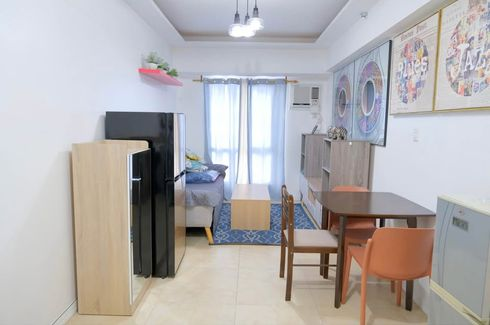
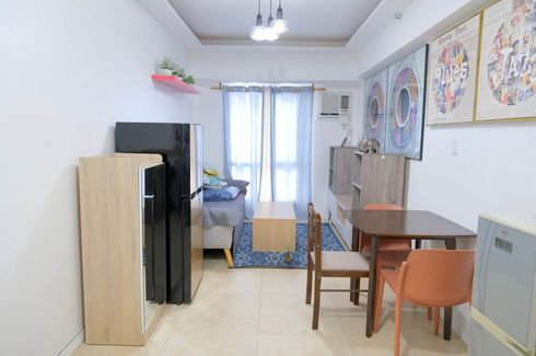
+ potted plant [278,240,296,263]
